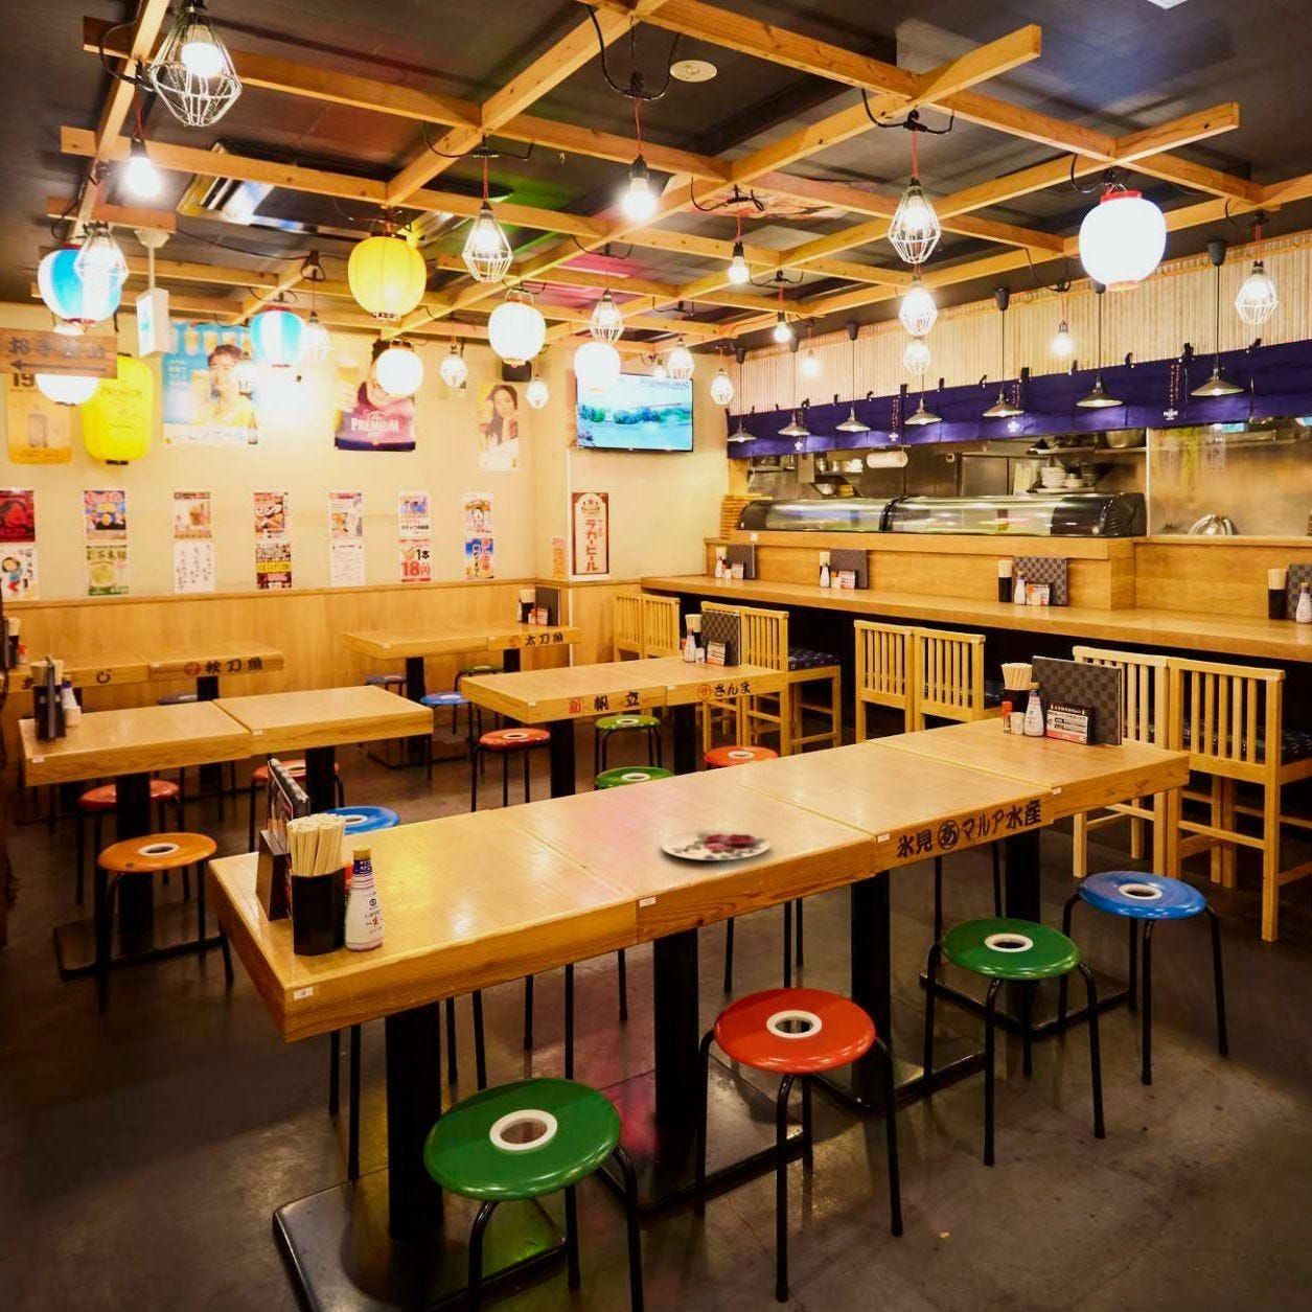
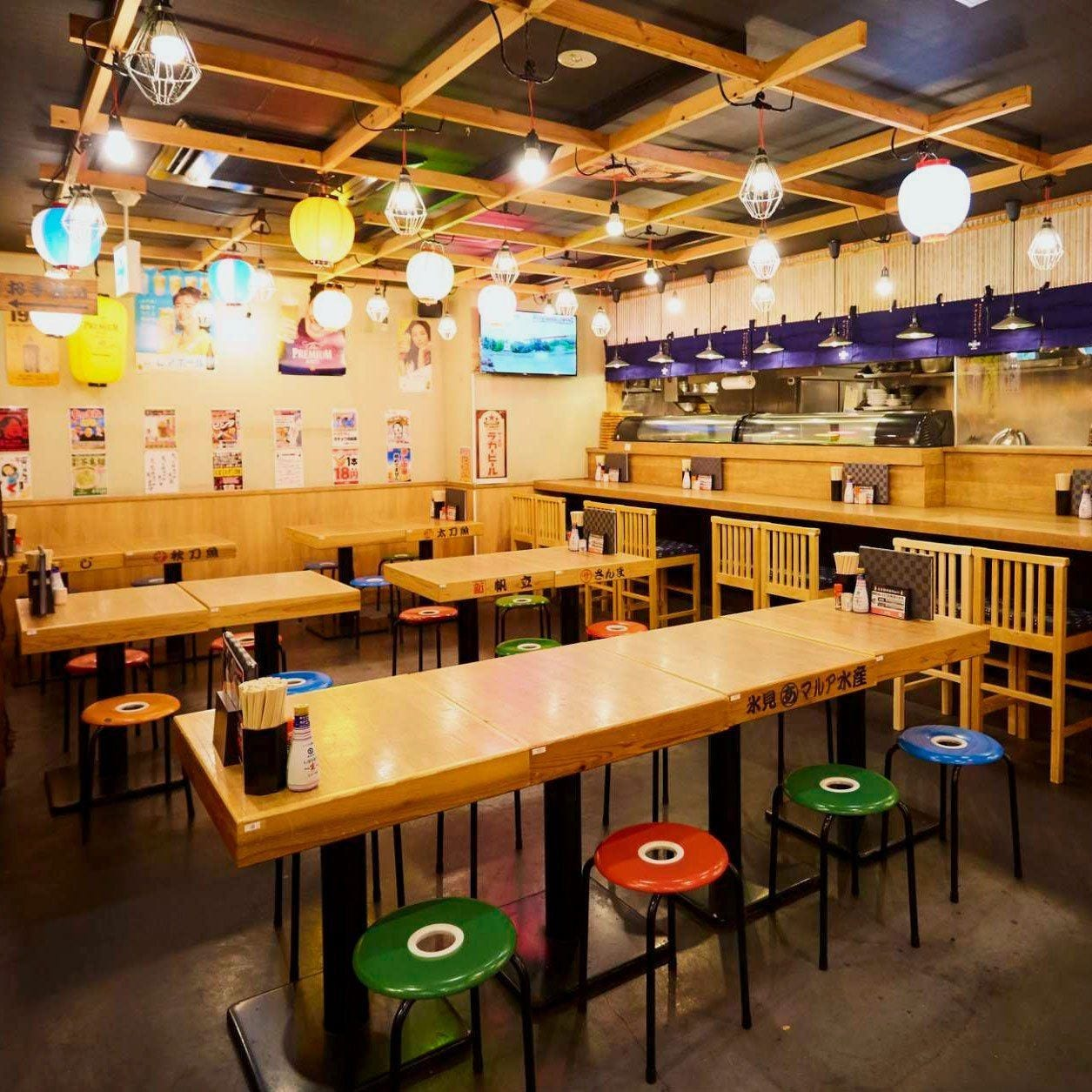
- plate [660,829,771,861]
